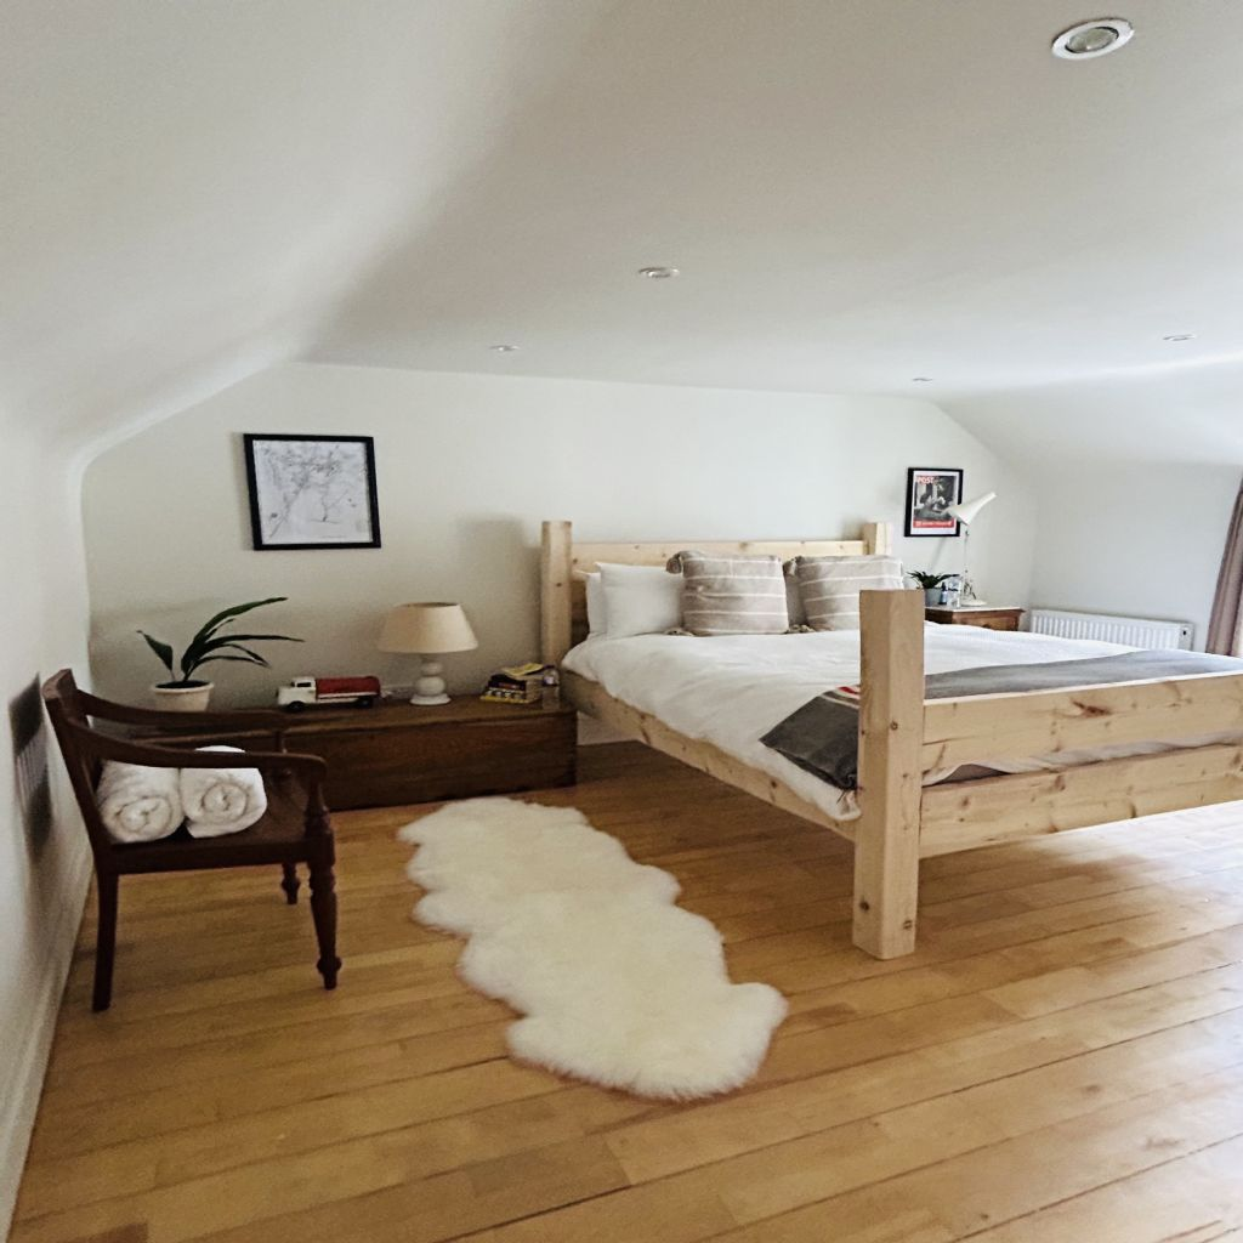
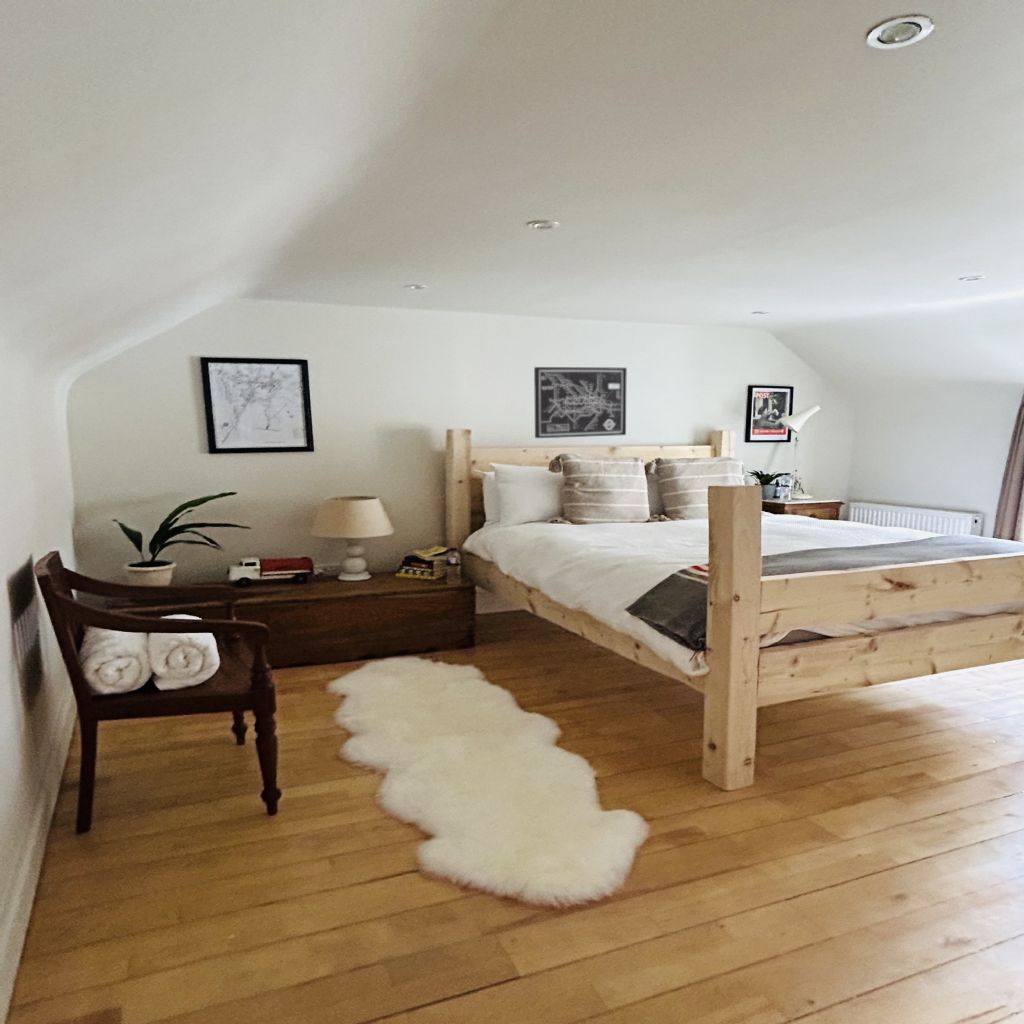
+ wall art [533,366,628,439]
